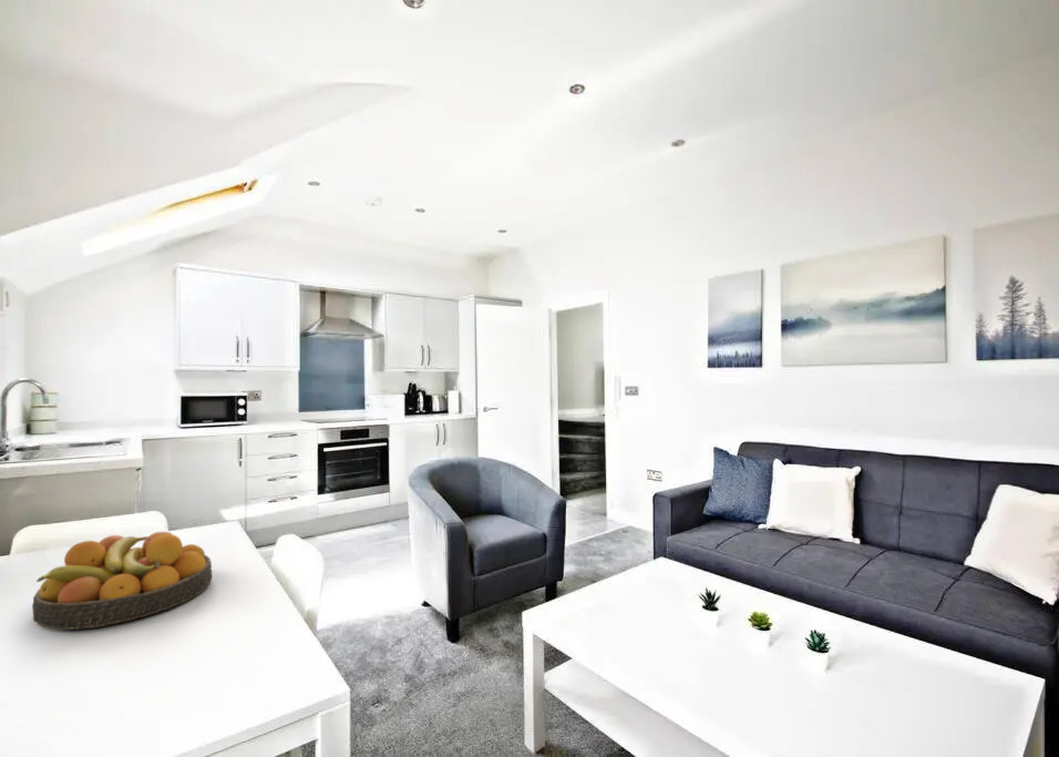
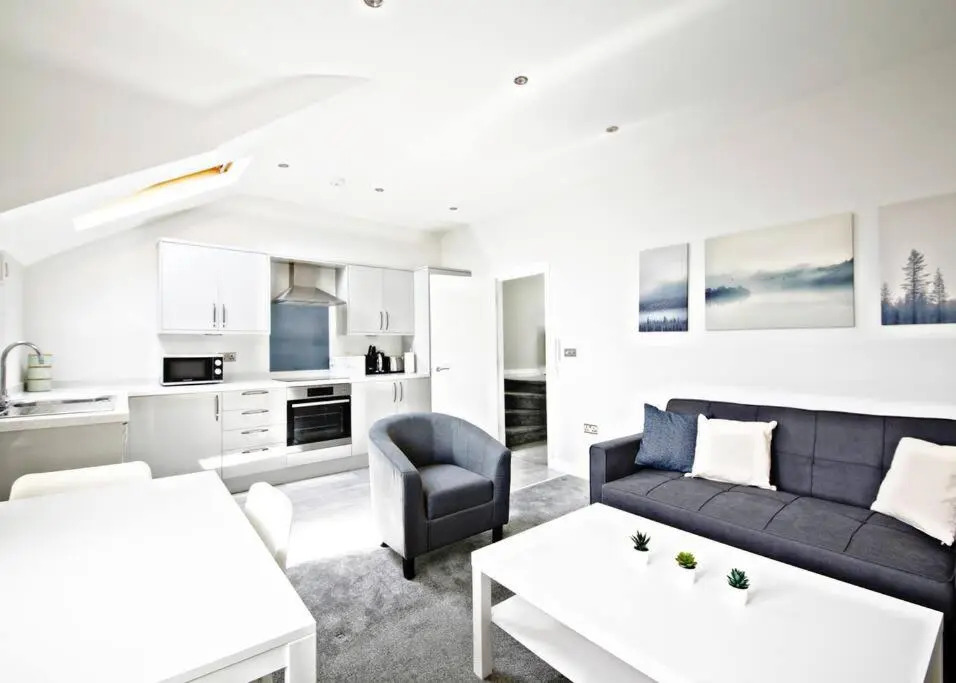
- fruit bowl [31,531,213,631]
